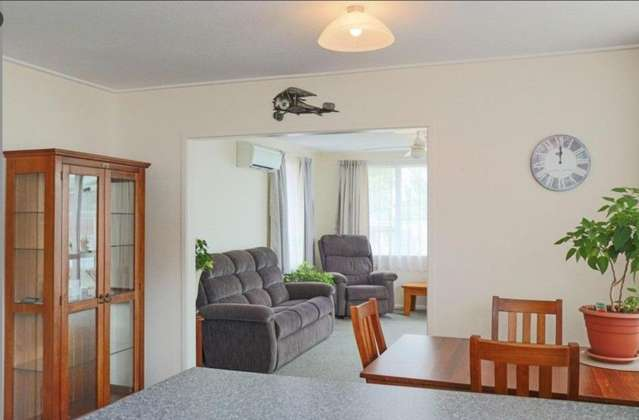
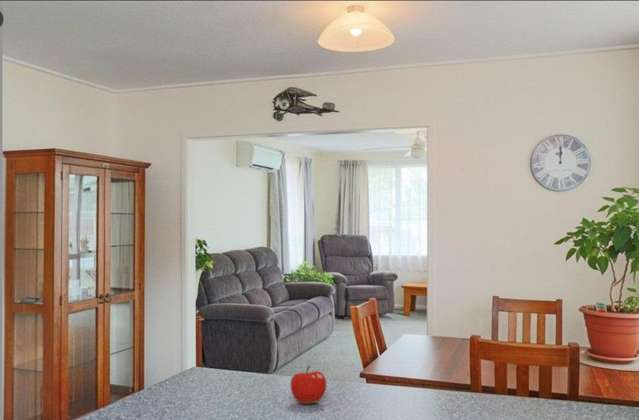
+ fruit [290,365,328,405]
